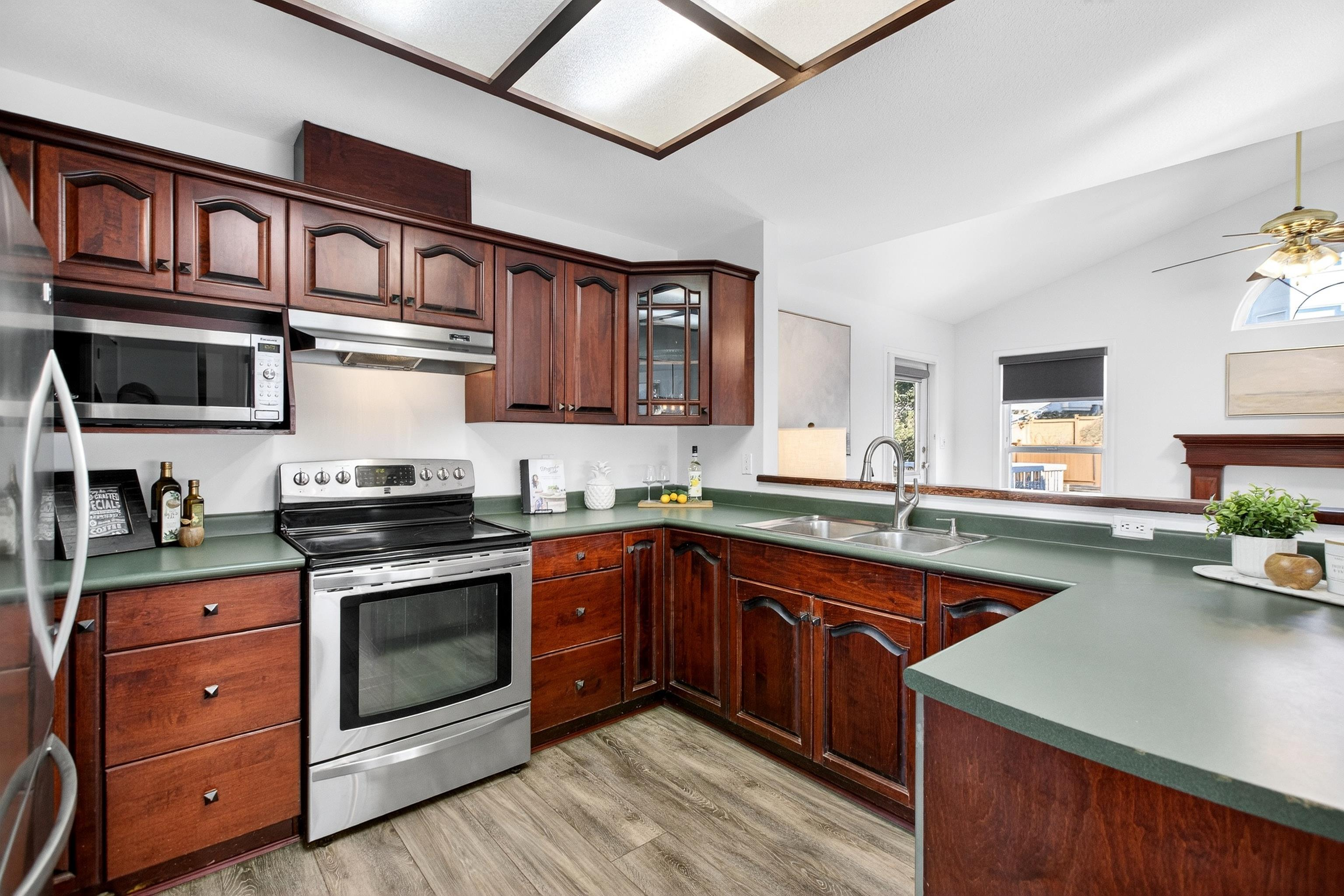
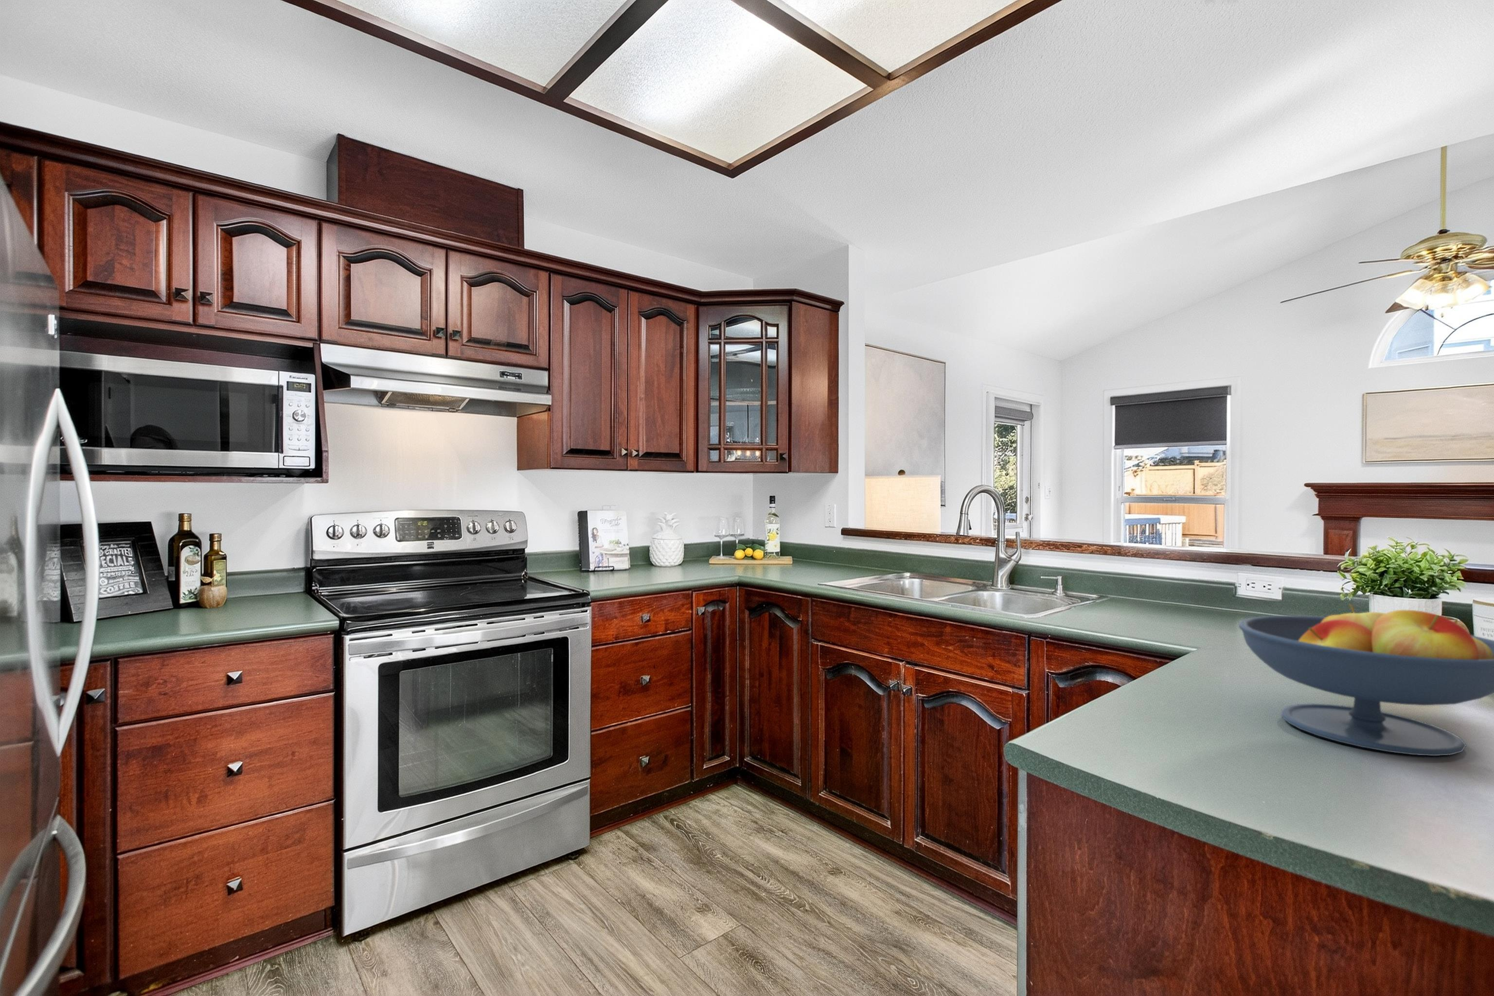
+ fruit bowl [1238,604,1494,756]
